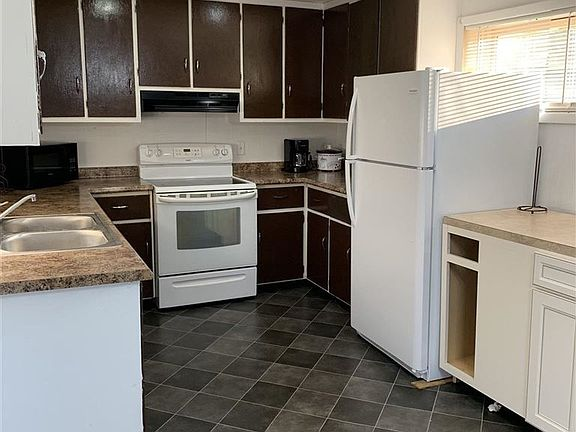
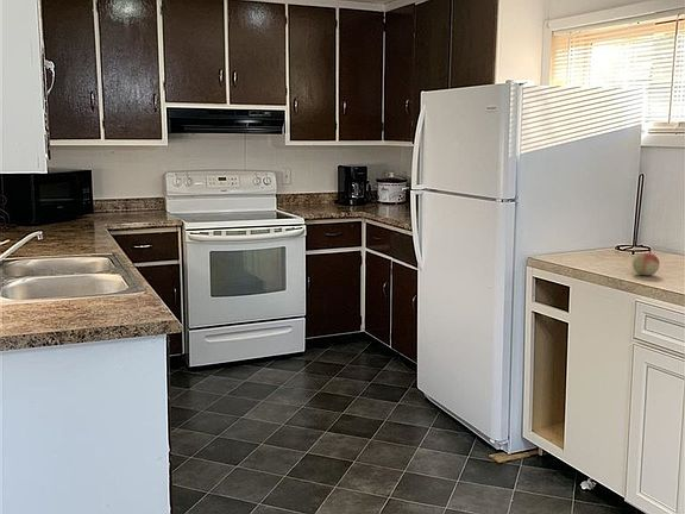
+ fruit [631,252,661,276]
